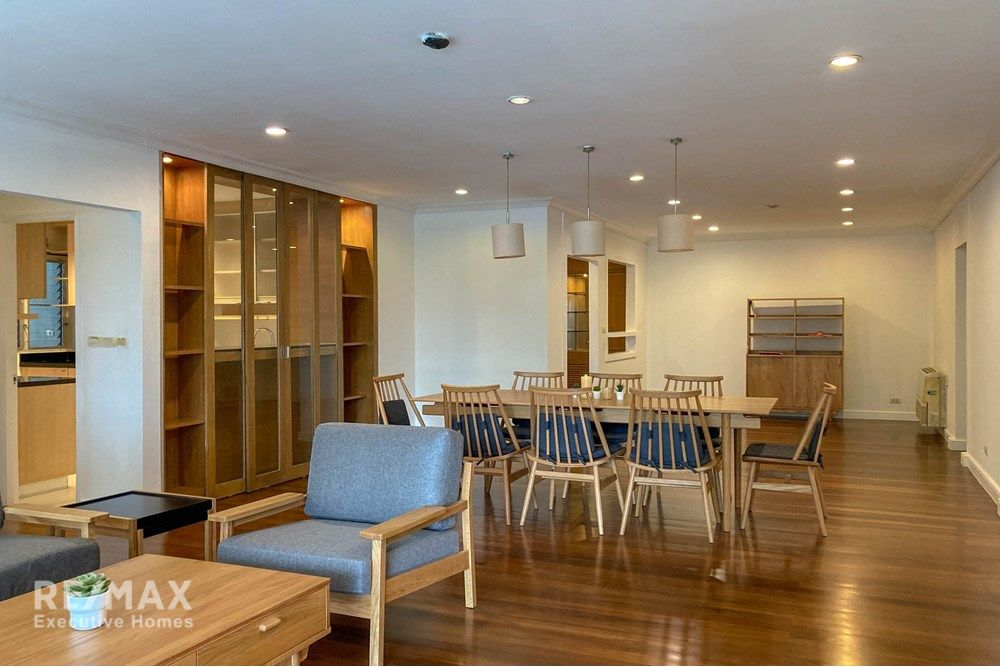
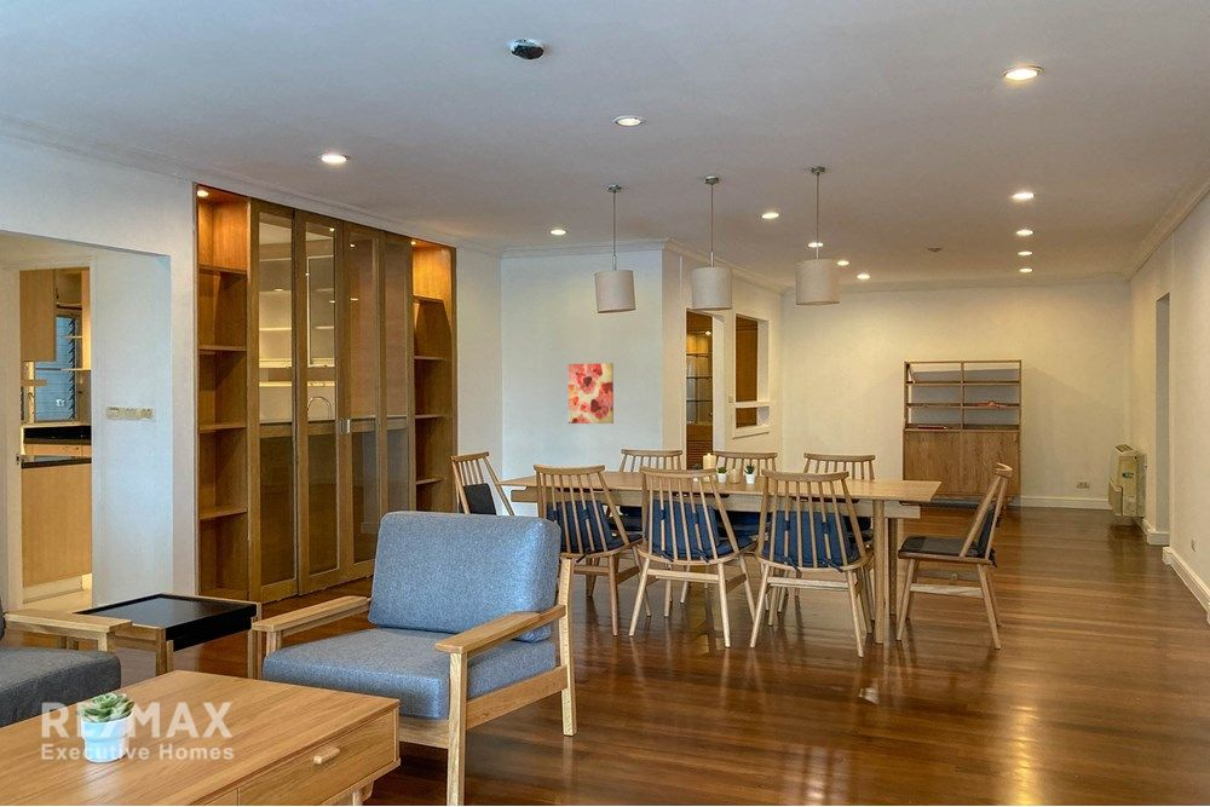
+ wall art [567,362,615,425]
